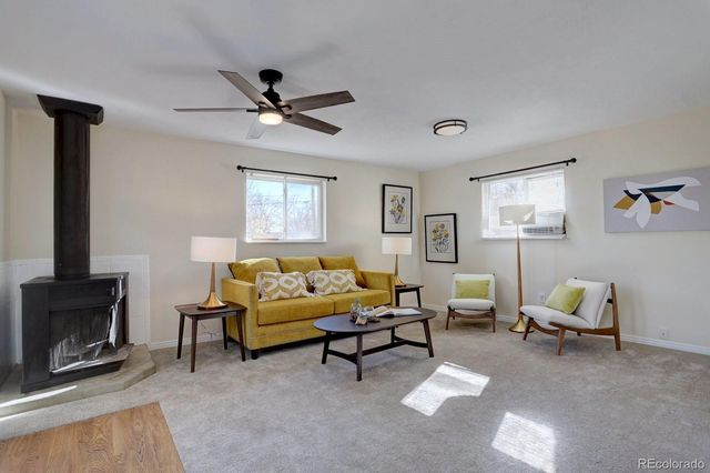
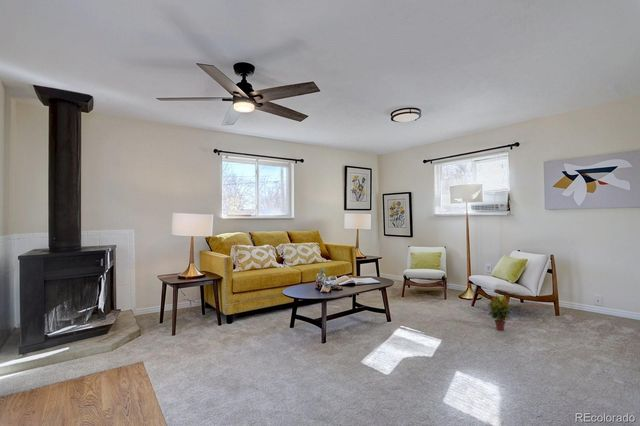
+ potted plant [486,294,512,331]
